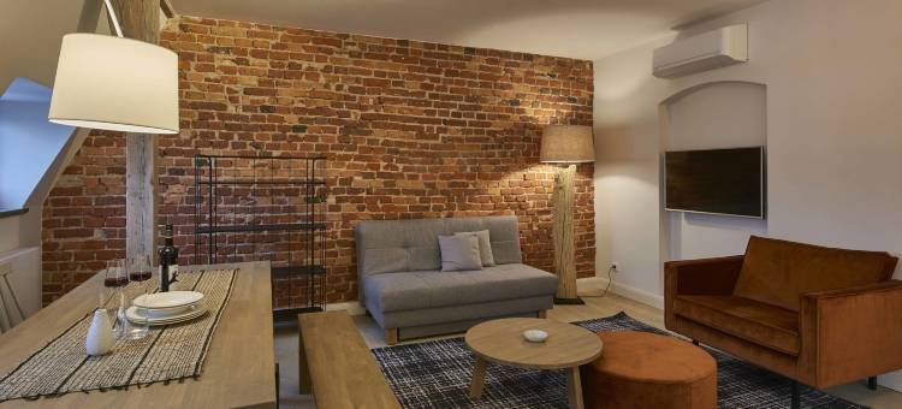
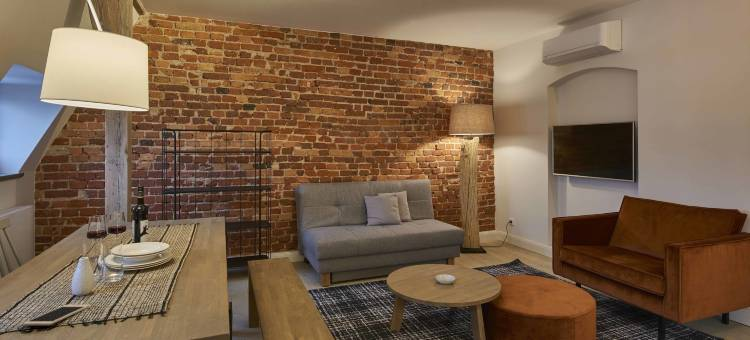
+ cell phone [22,304,91,326]
